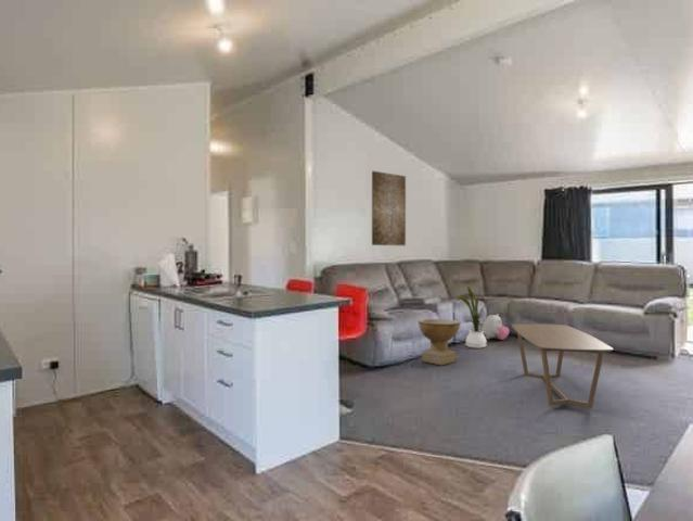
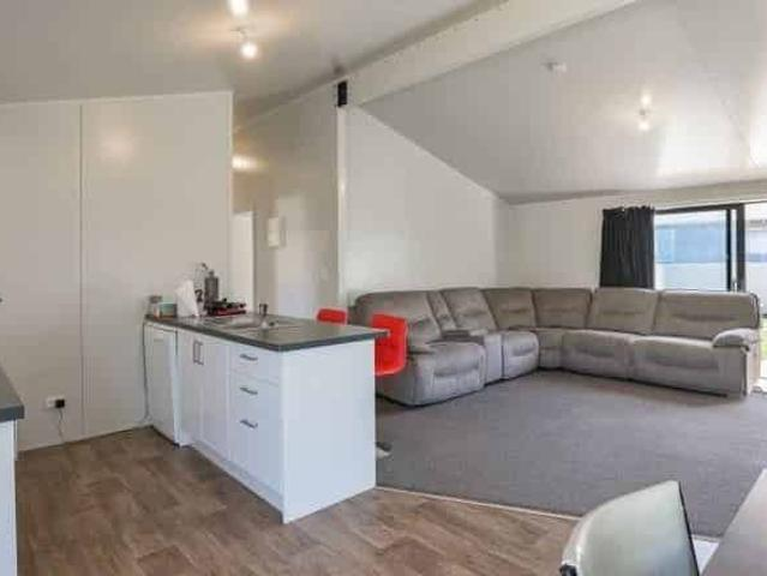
- wall art [371,170,407,246]
- decorative bowl [418,318,461,367]
- plush toy [480,313,511,341]
- house plant [455,284,492,350]
- coffee table [511,322,615,409]
